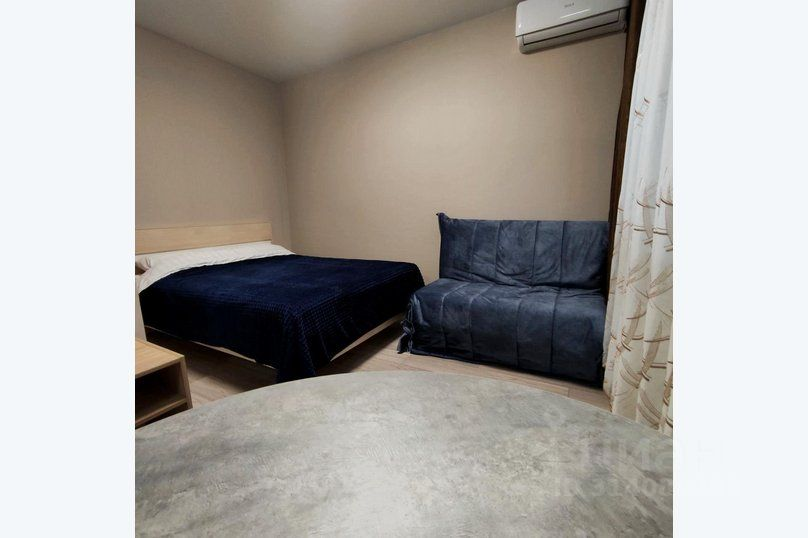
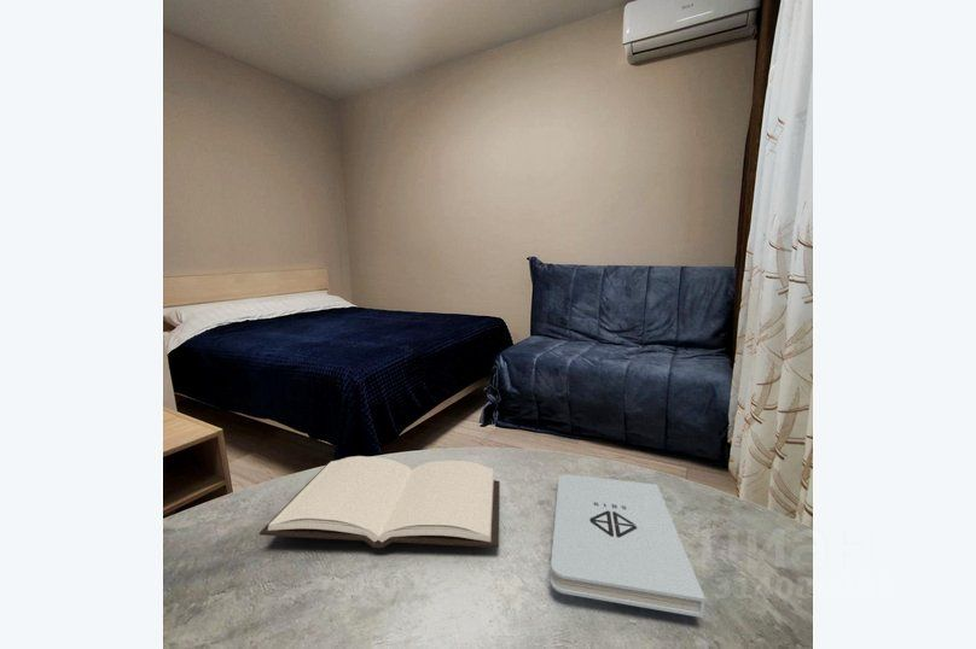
+ book [258,455,500,549]
+ notepad [550,473,707,619]
